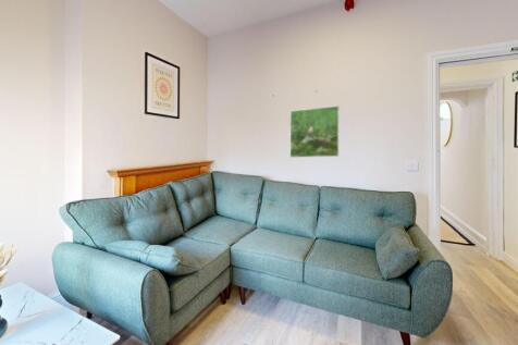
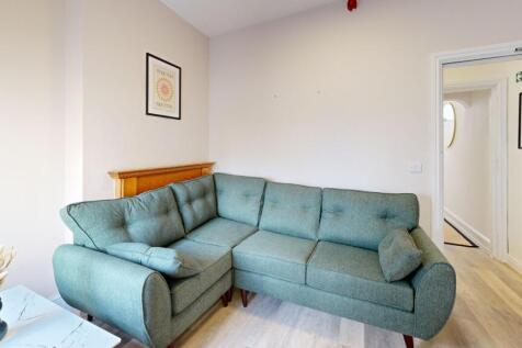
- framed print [289,104,341,159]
